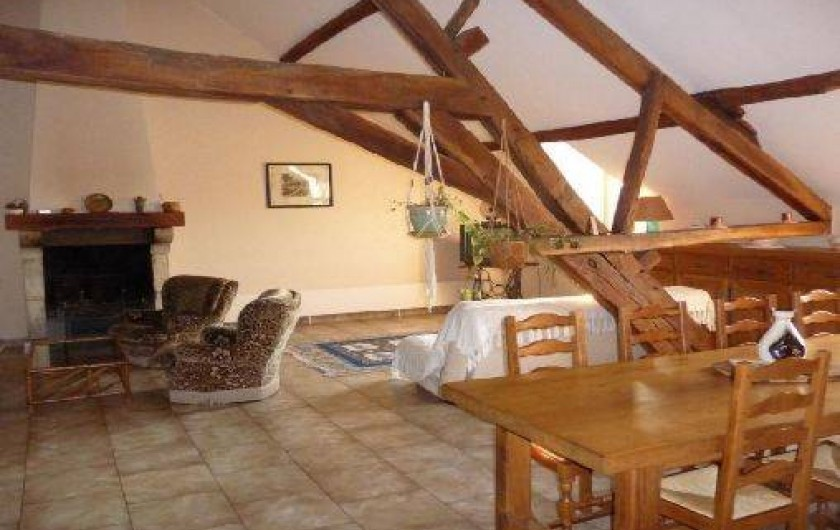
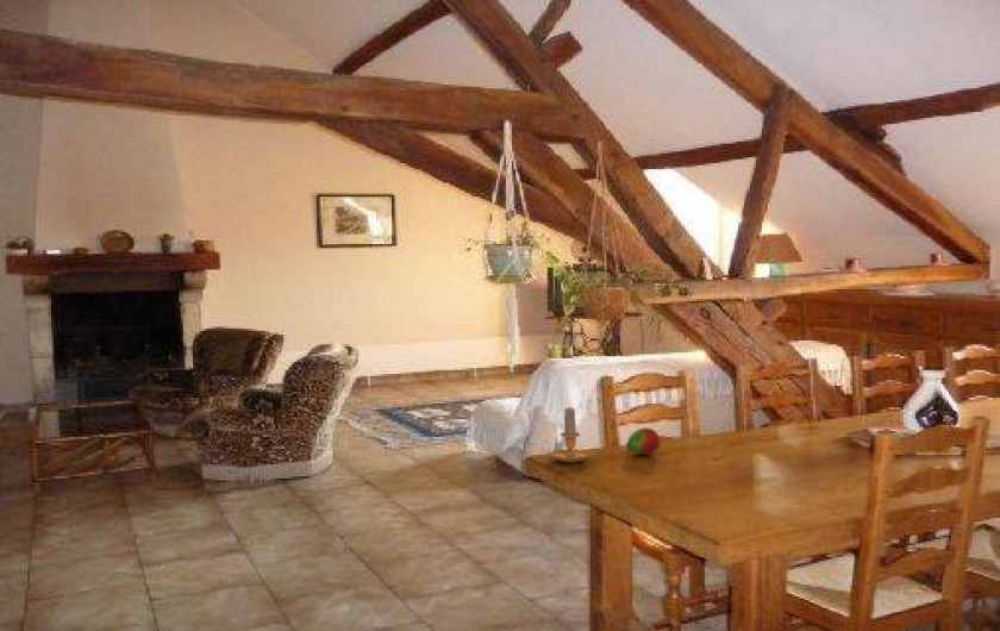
+ candle [540,404,593,463]
+ fruit [625,426,662,456]
